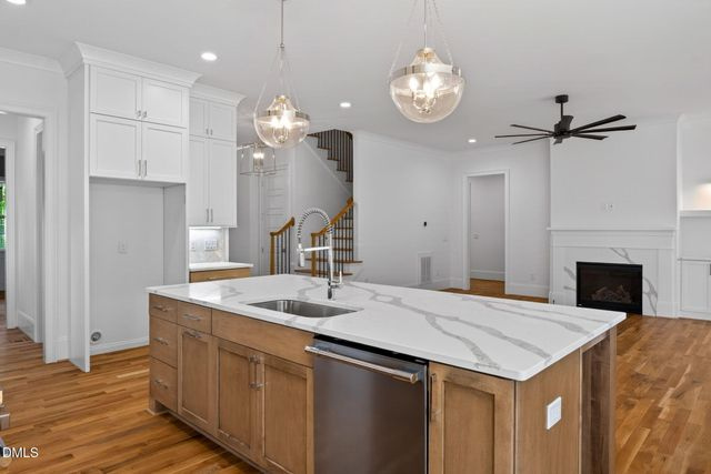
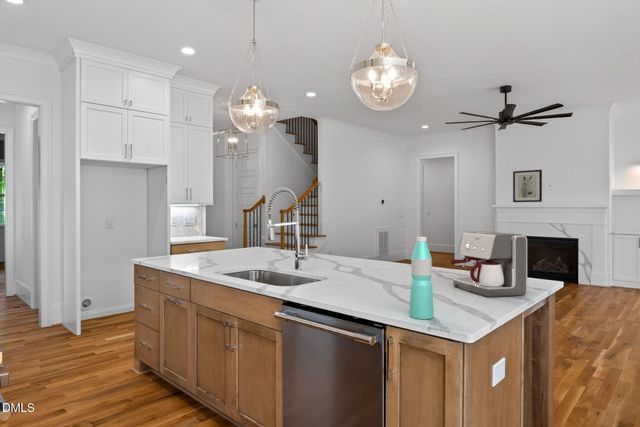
+ coffee maker [450,231,528,298]
+ wall art [512,169,543,203]
+ water bottle [409,236,435,320]
